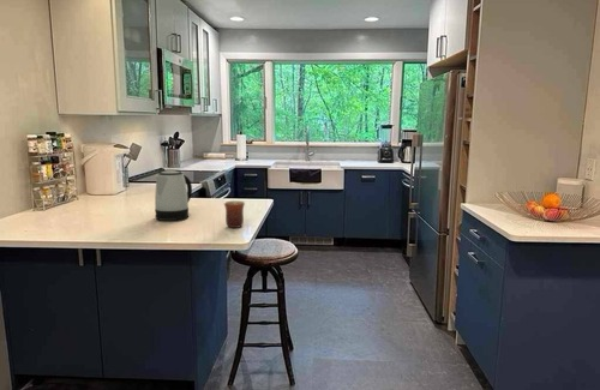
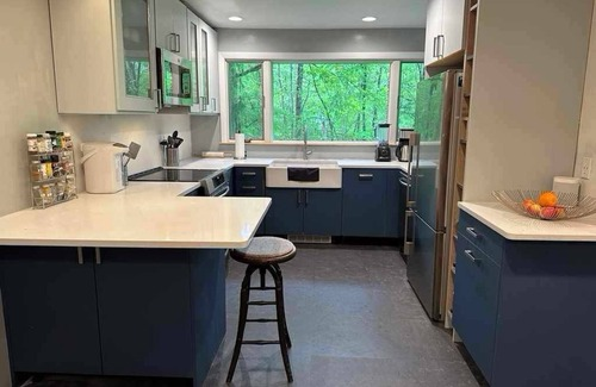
- kettle [154,169,193,222]
- mug [223,200,246,229]
